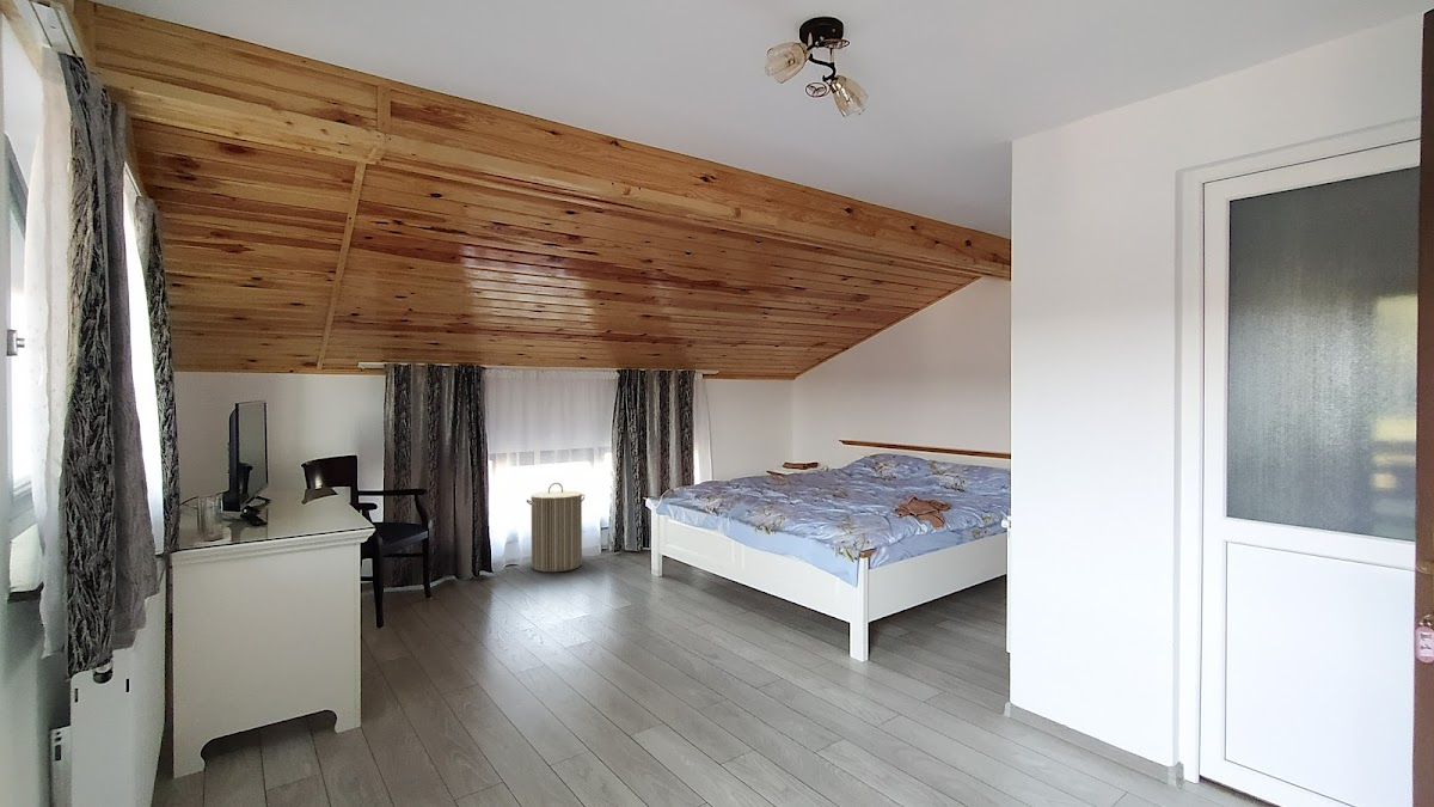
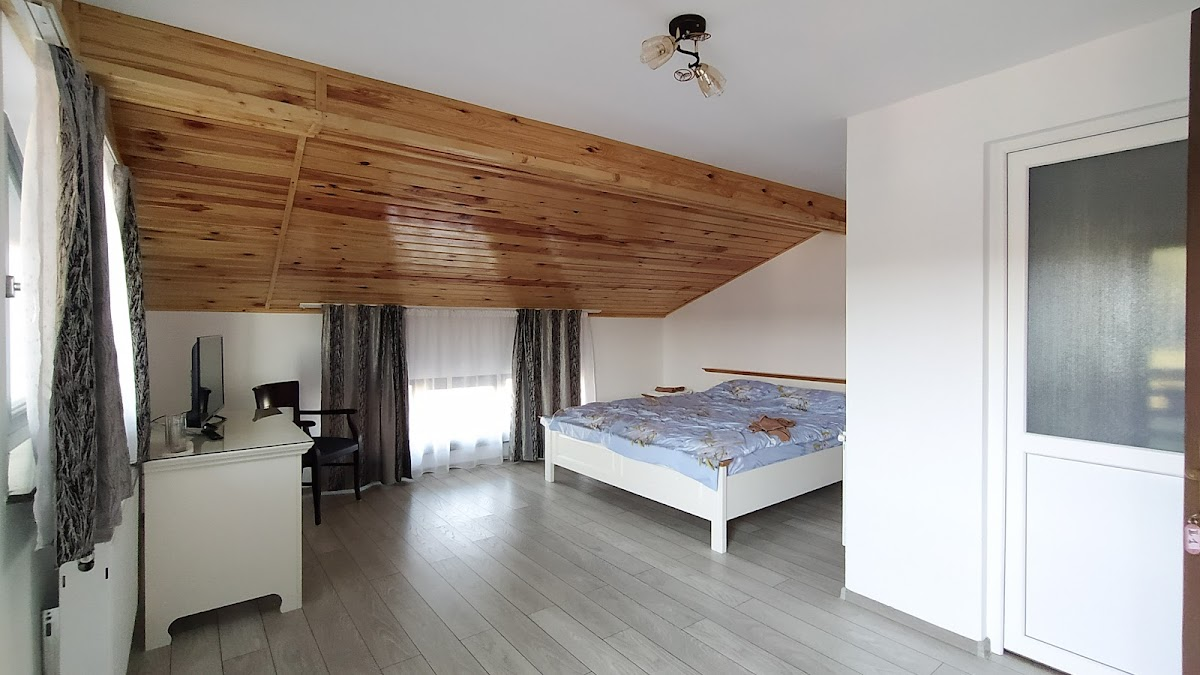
- laundry hamper [526,482,586,573]
